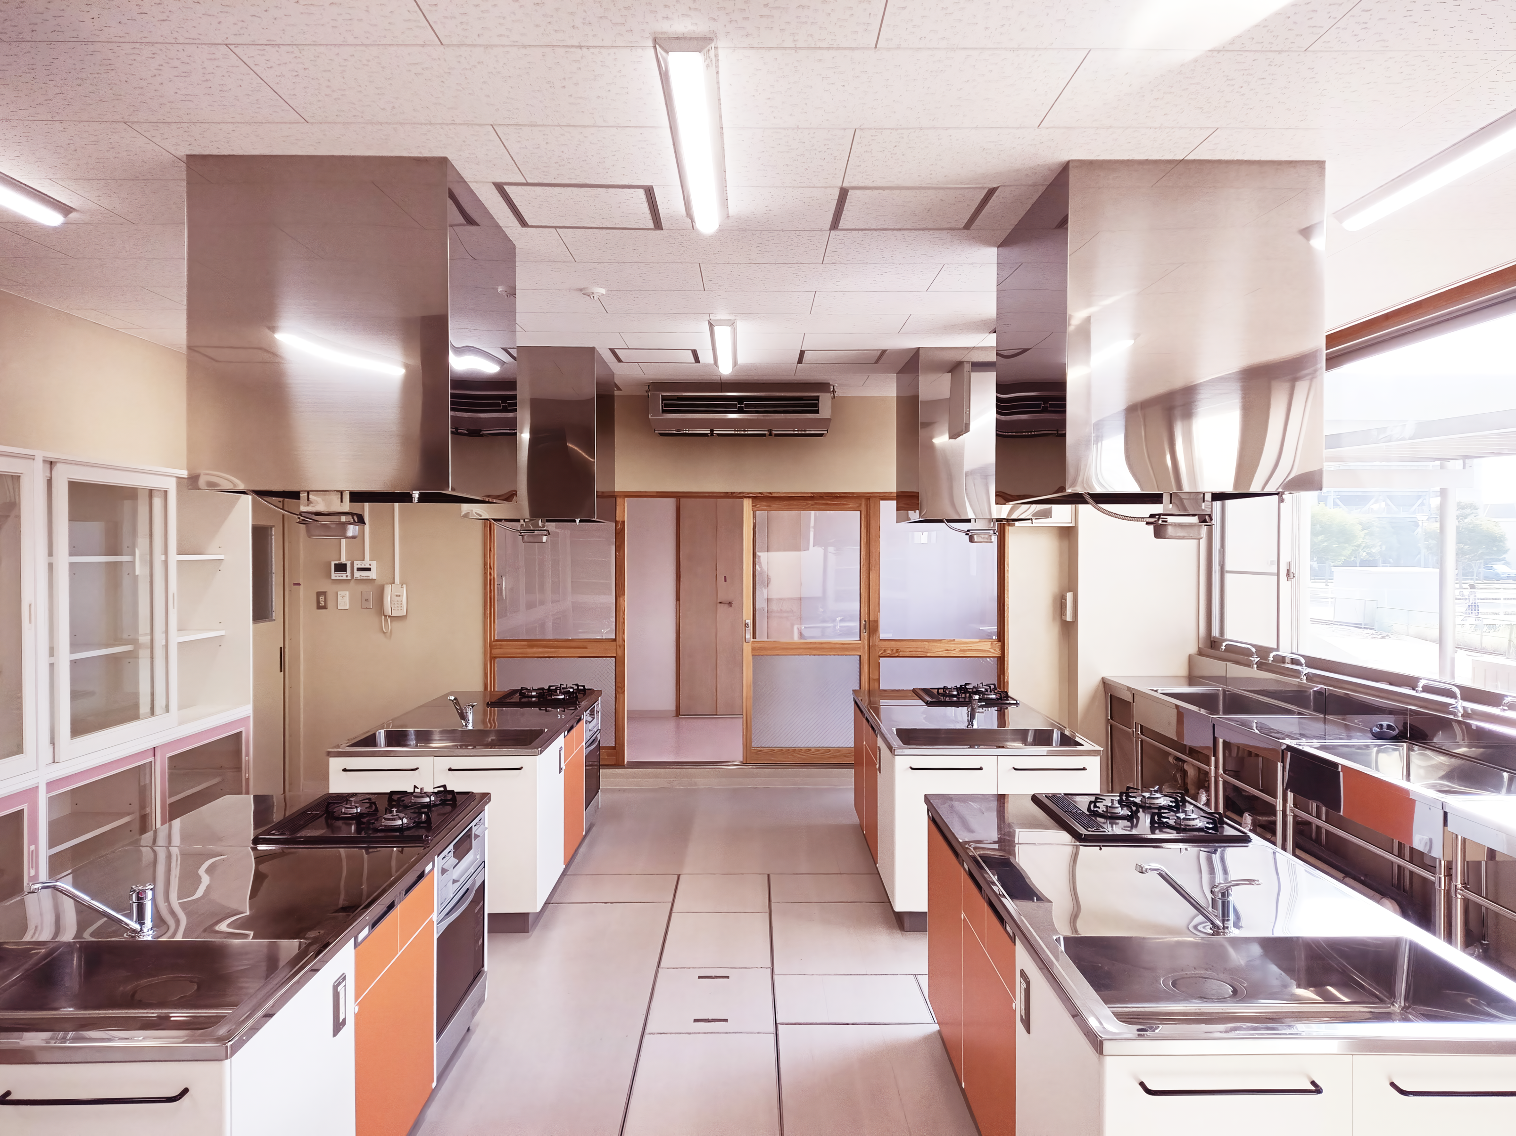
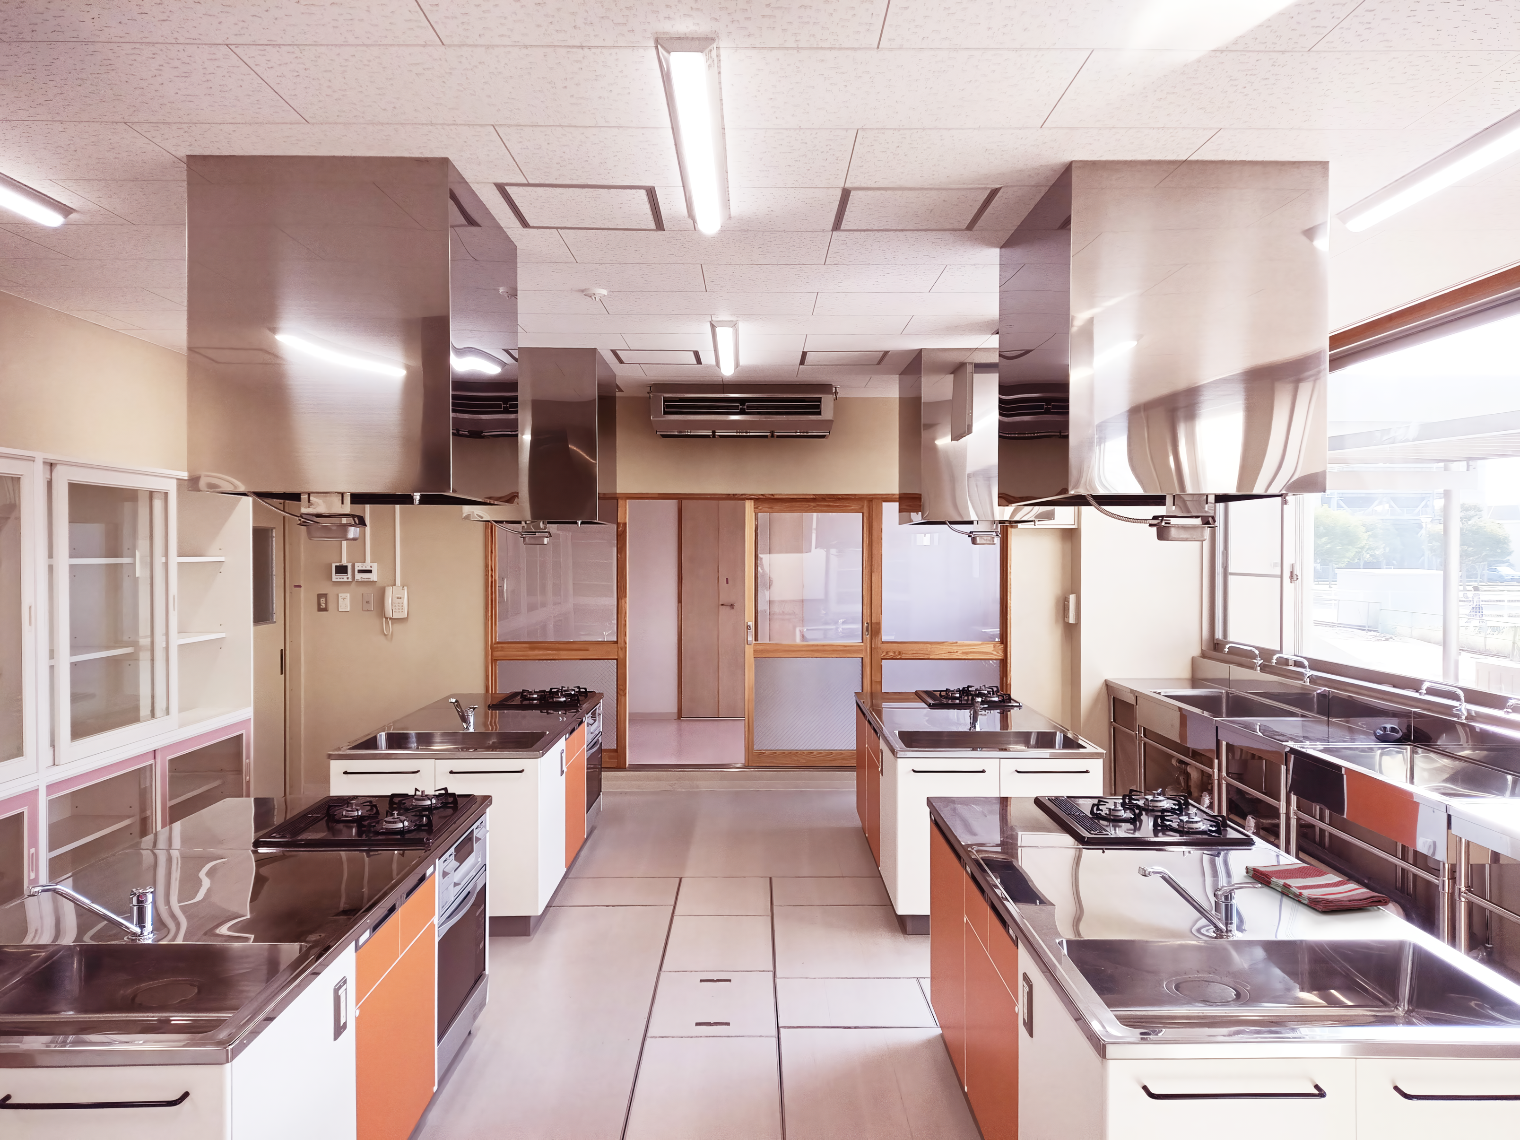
+ dish towel [1245,862,1391,911]
